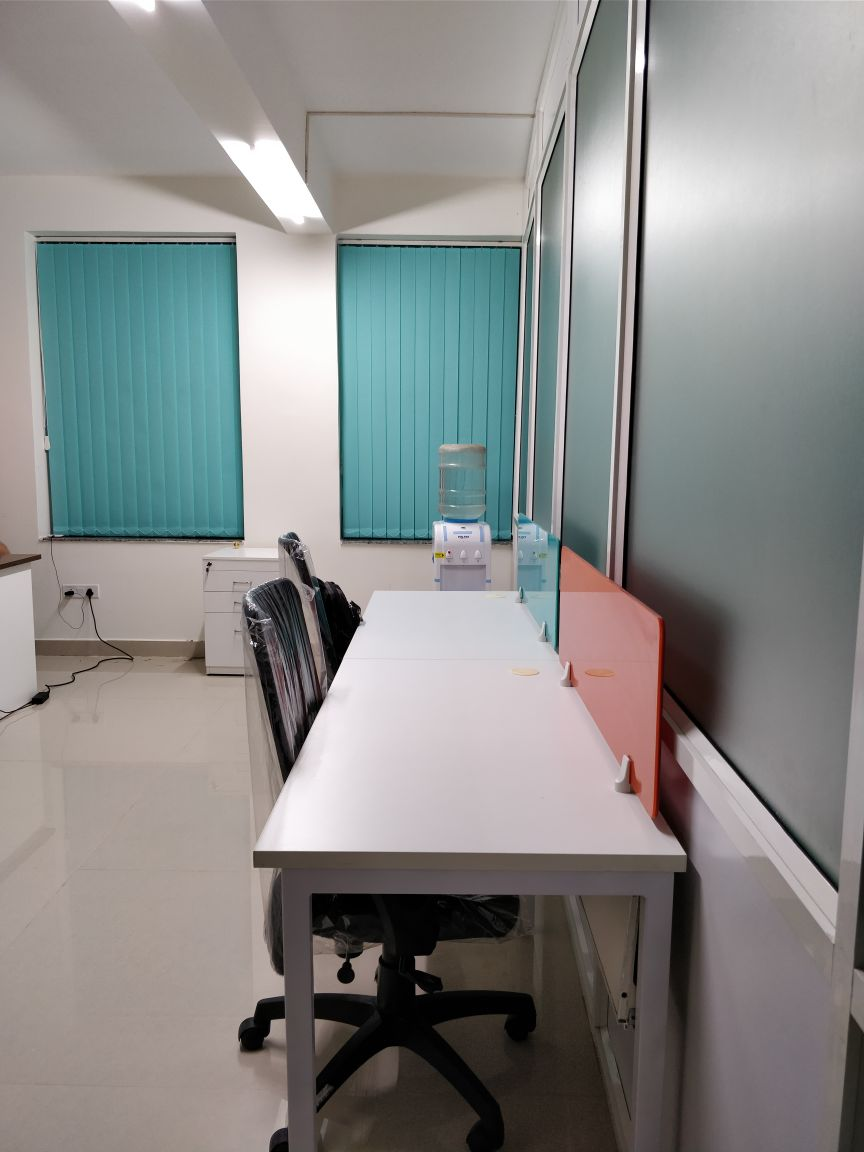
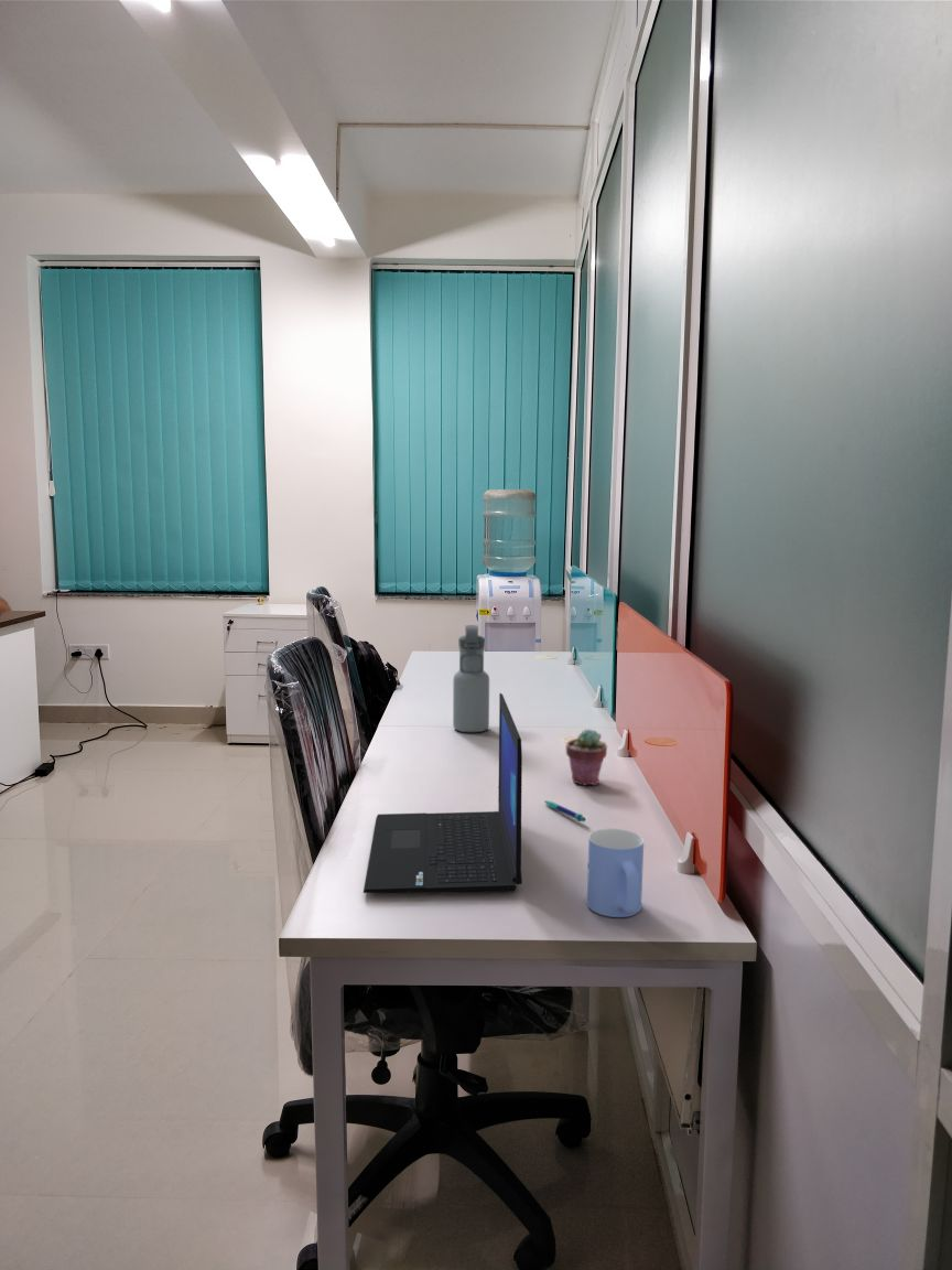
+ pen [543,799,586,822]
+ mug [586,827,645,918]
+ water bottle [452,624,490,733]
+ laptop [363,692,523,894]
+ potted succulent [565,728,608,787]
